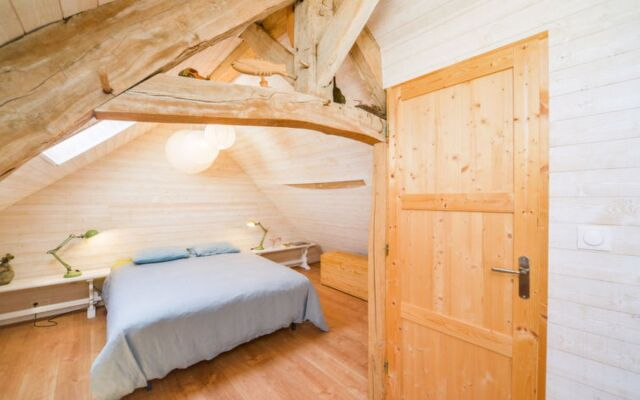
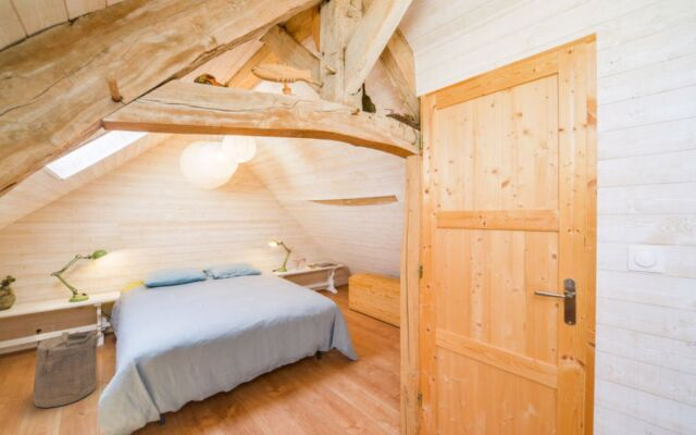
+ laundry hamper [33,330,102,409]
